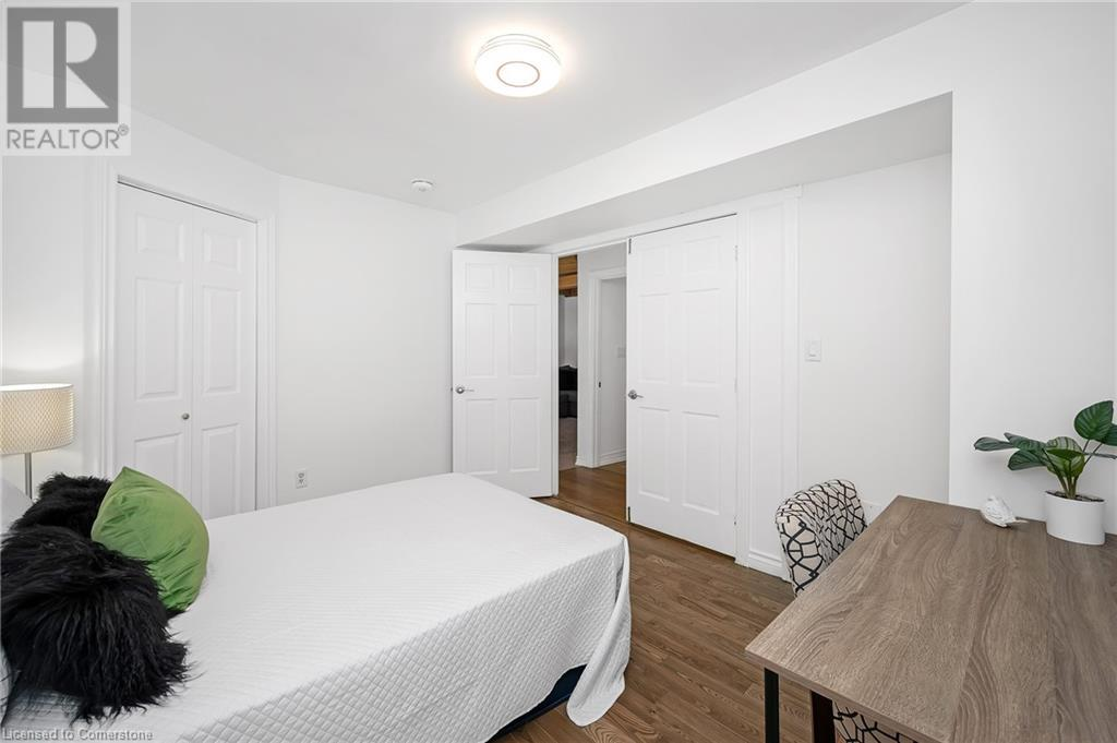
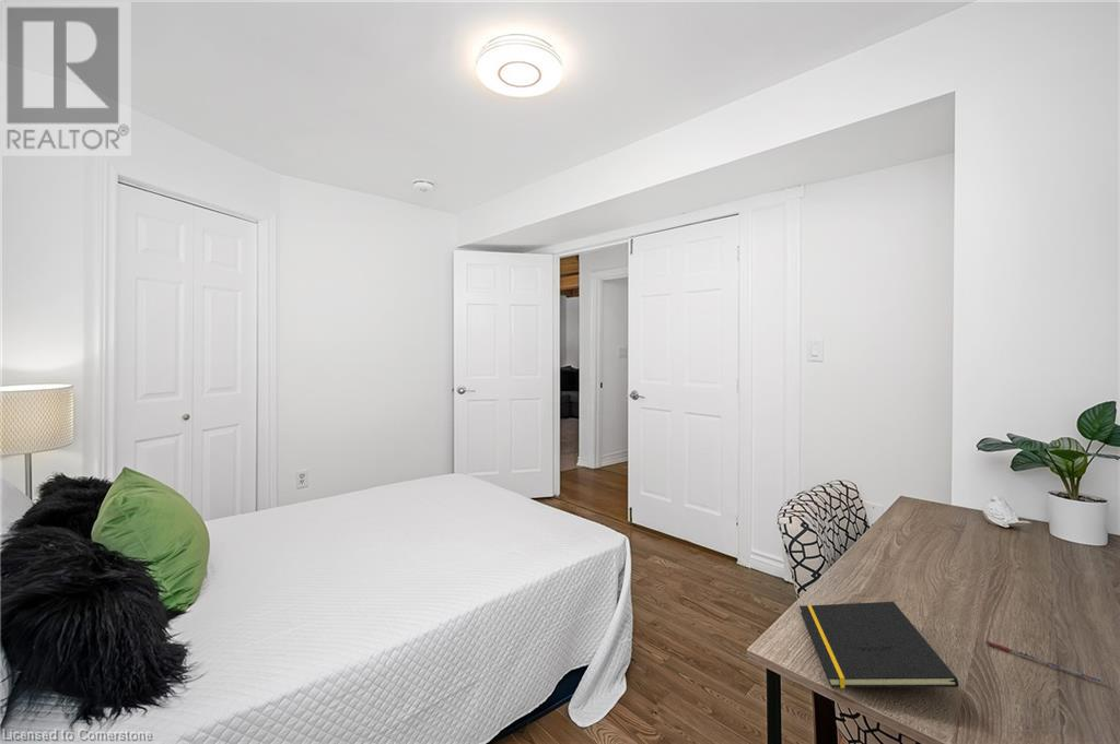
+ pen [984,640,1110,685]
+ notepad [798,601,959,689]
